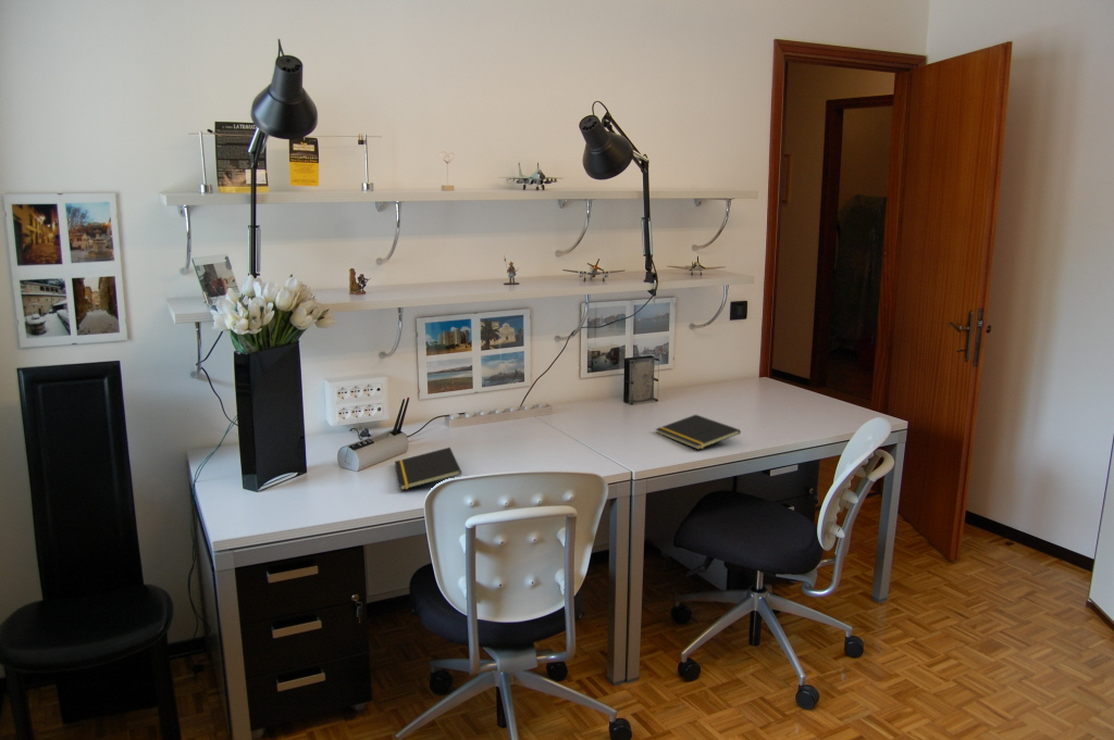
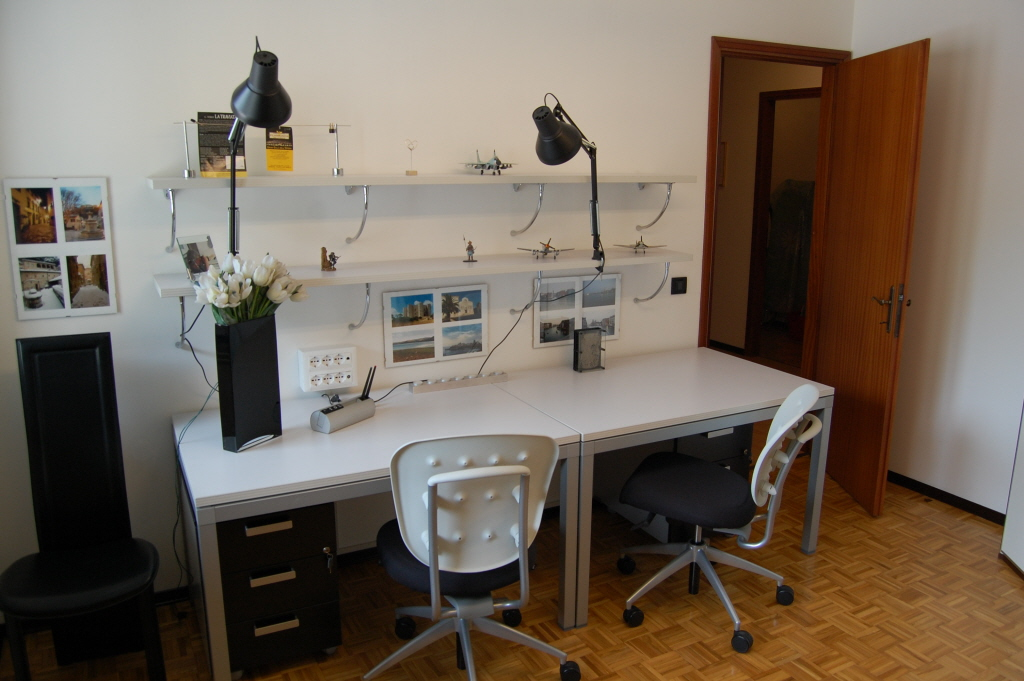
- notepad [655,414,742,451]
- notepad [394,447,462,491]
